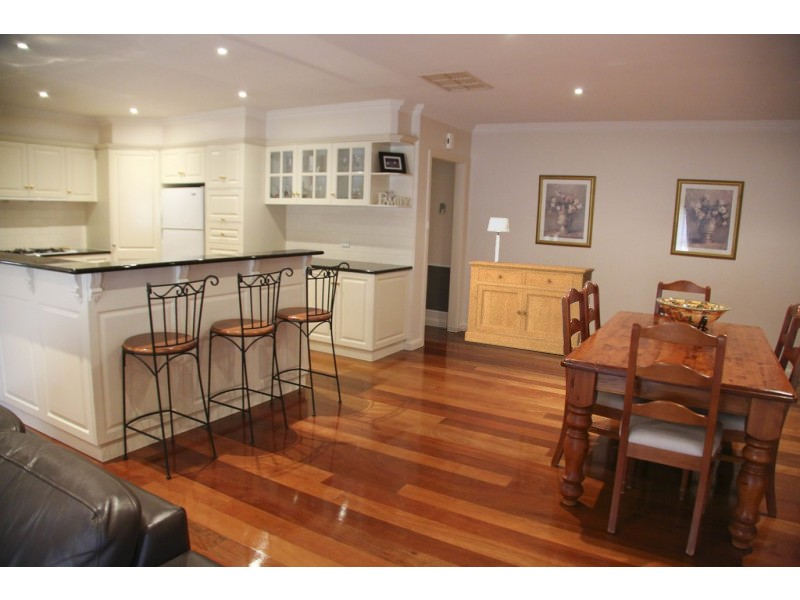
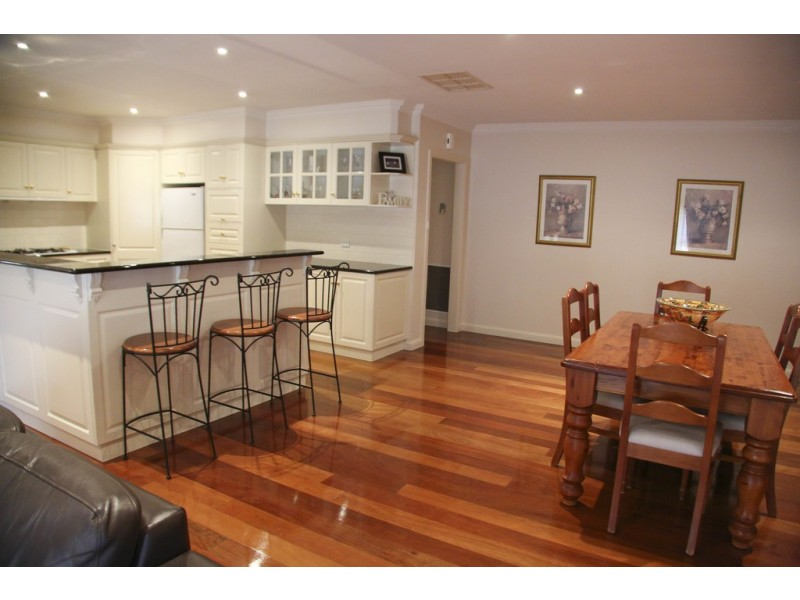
- sideboard [464,260,596,356]
- table lamp [486,217,511,263]
